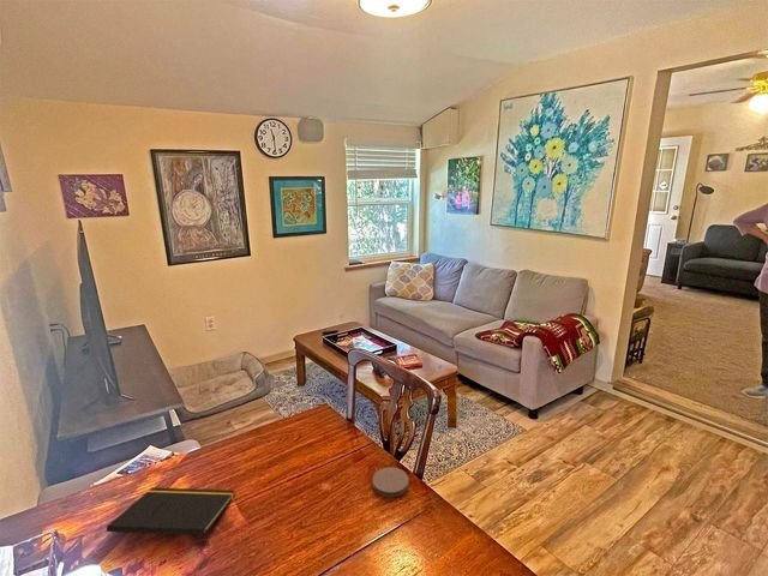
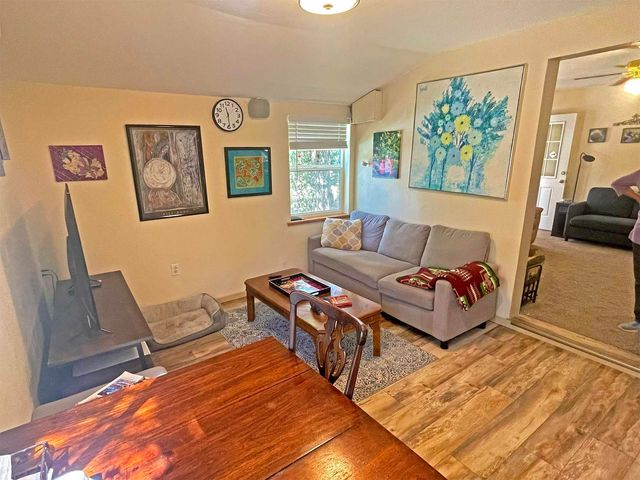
- notepad [106,486,236,547]
- coaster [371,466,410,498]
